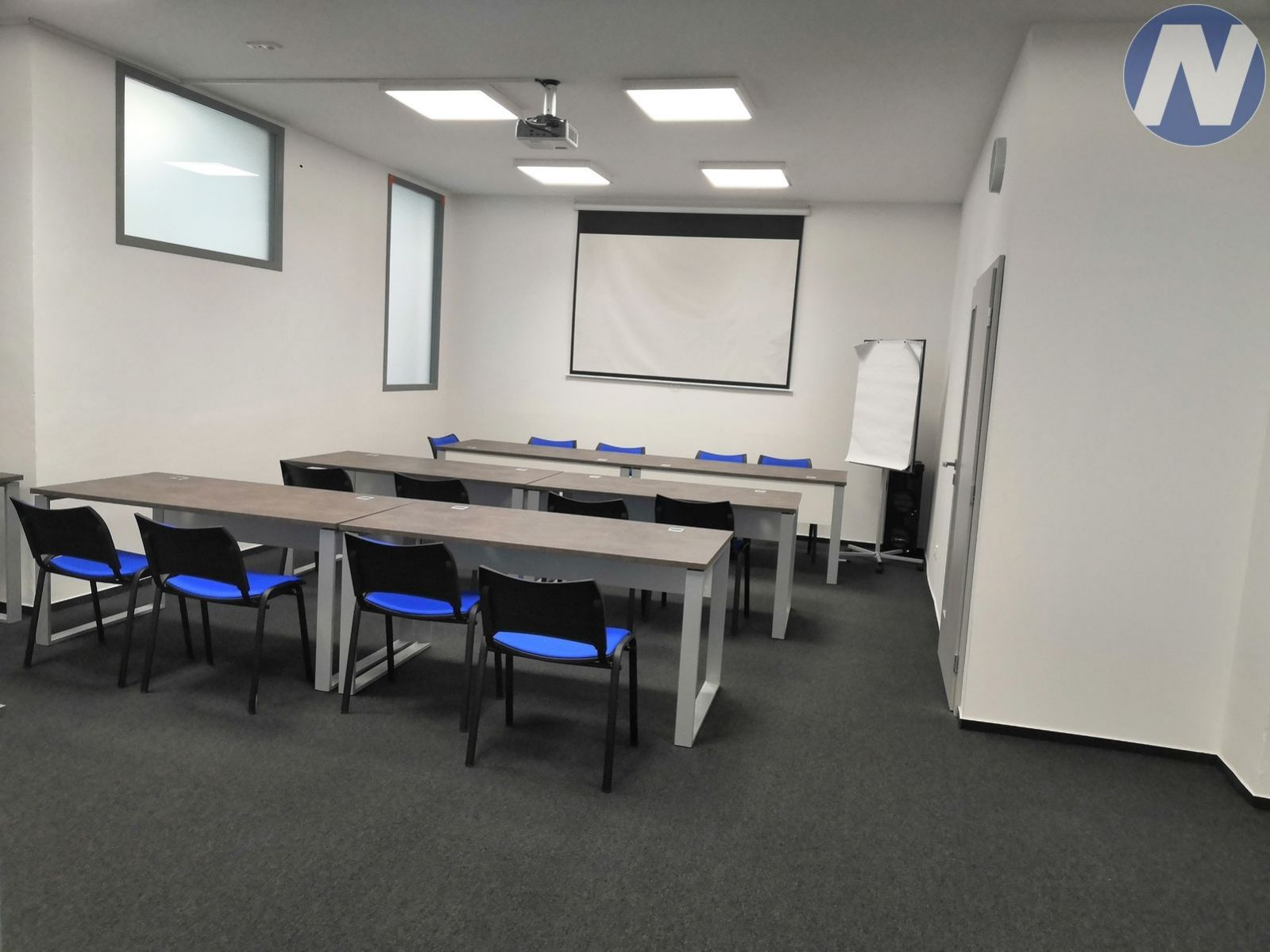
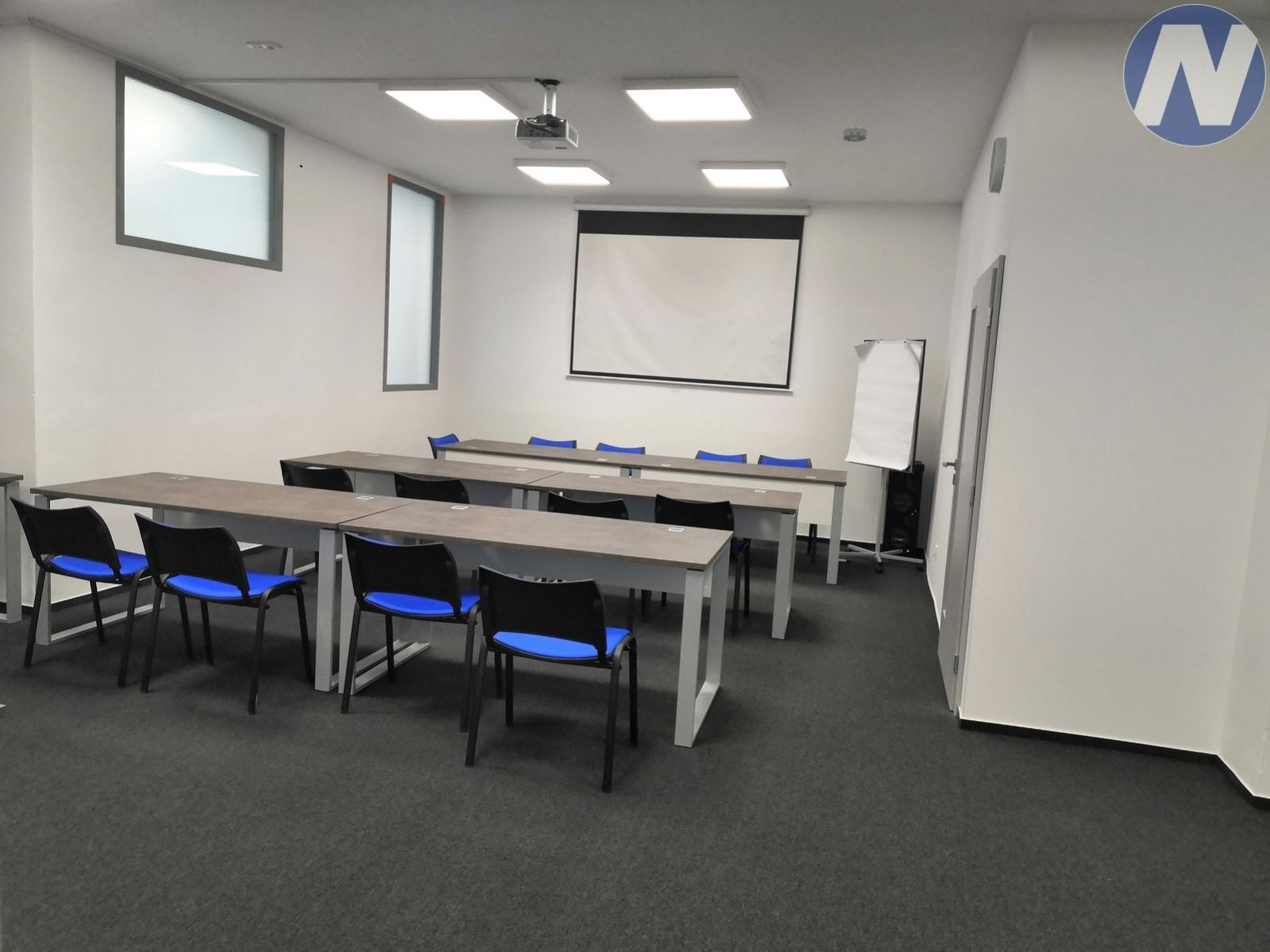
+ smoke detector [843,126,867,143]
